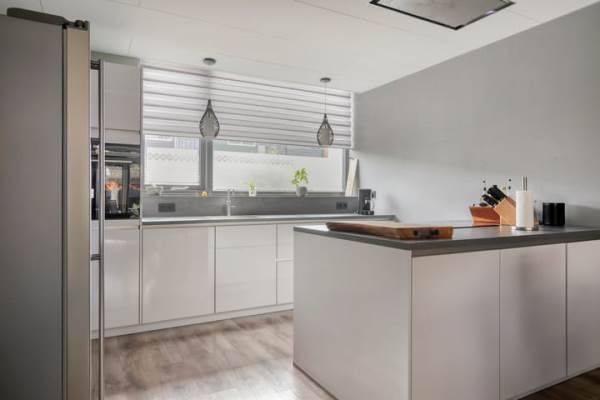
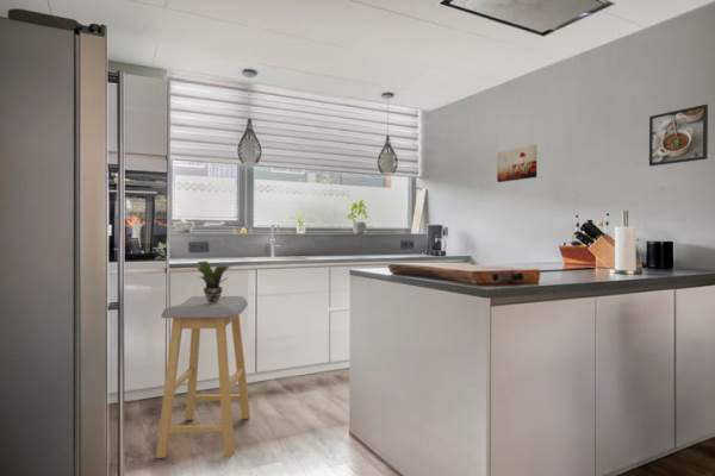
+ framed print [648,104,709,168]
+ potted plant [195,261,230,303]
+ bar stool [155,295,251,459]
+ wall art [496,144,539,183]
